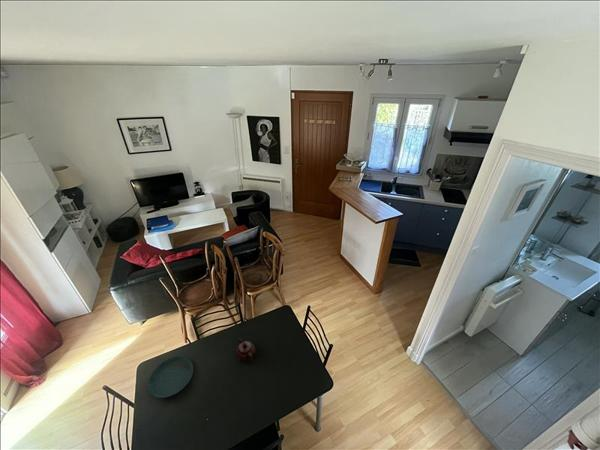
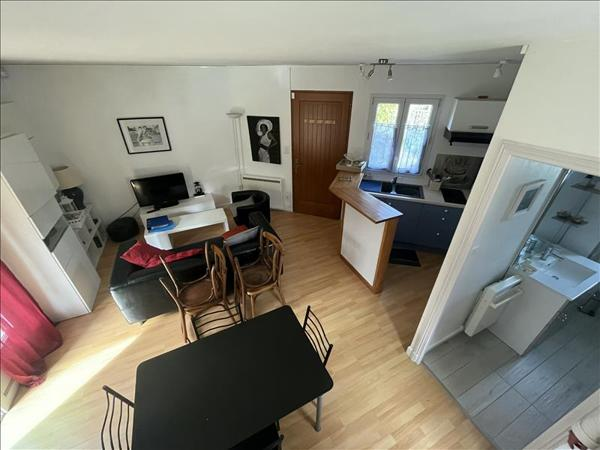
- saucer [147,355,194,399]
- teapot [235,336,257,364]
